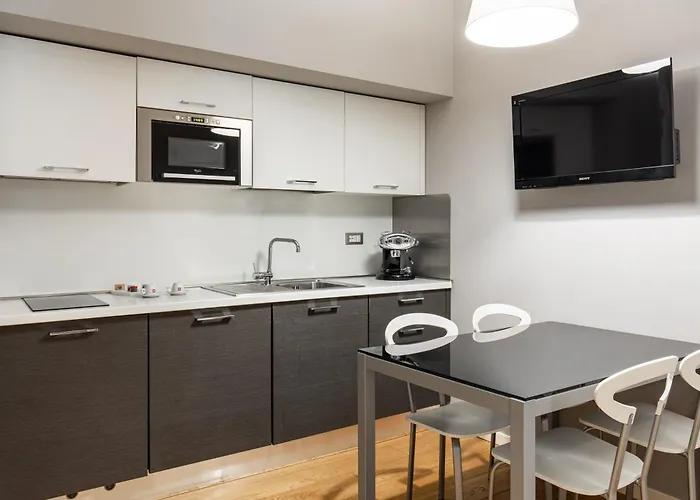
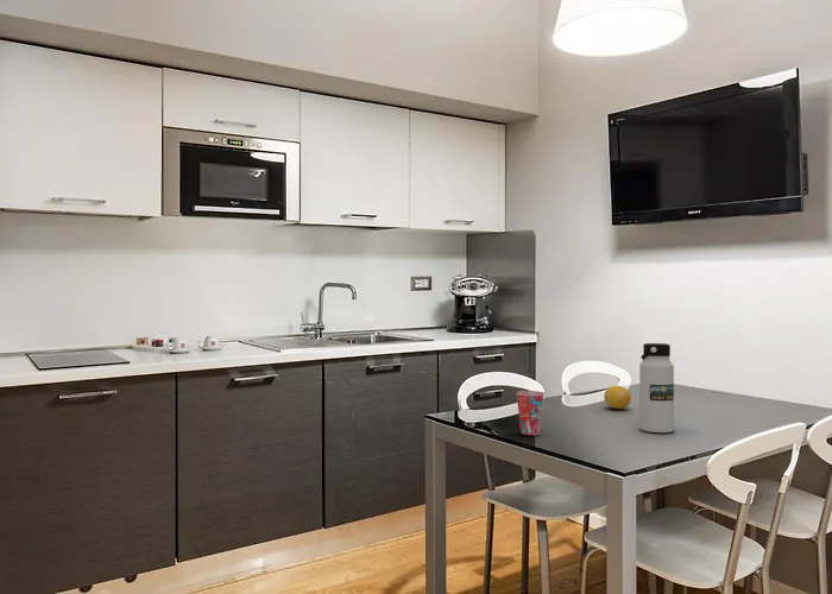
+ fruit [603,385,632,410]
+ cup [515,390,546,436]
+ water bottle [638,342,675,434]
